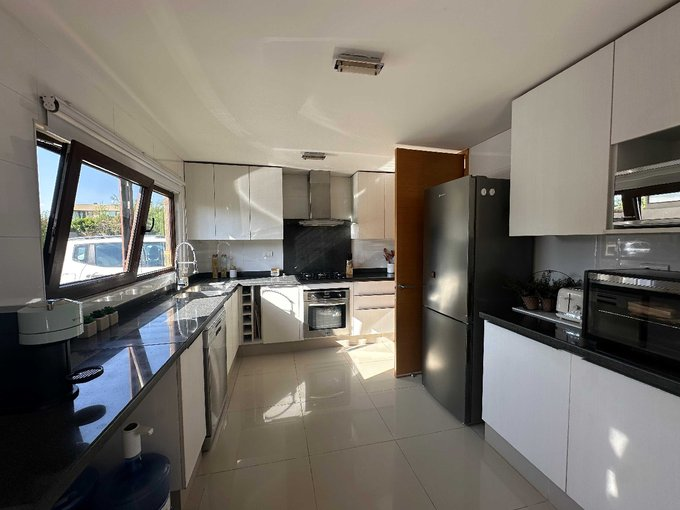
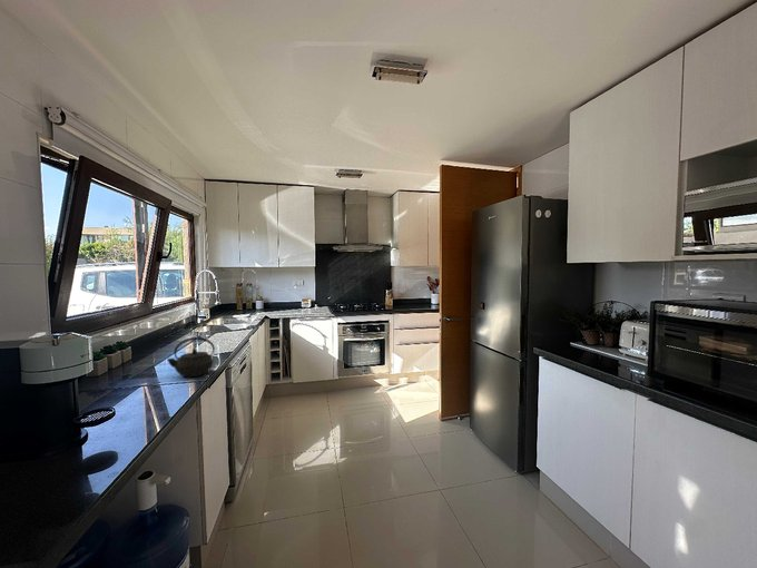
+ kettle [166,336,216,378]
